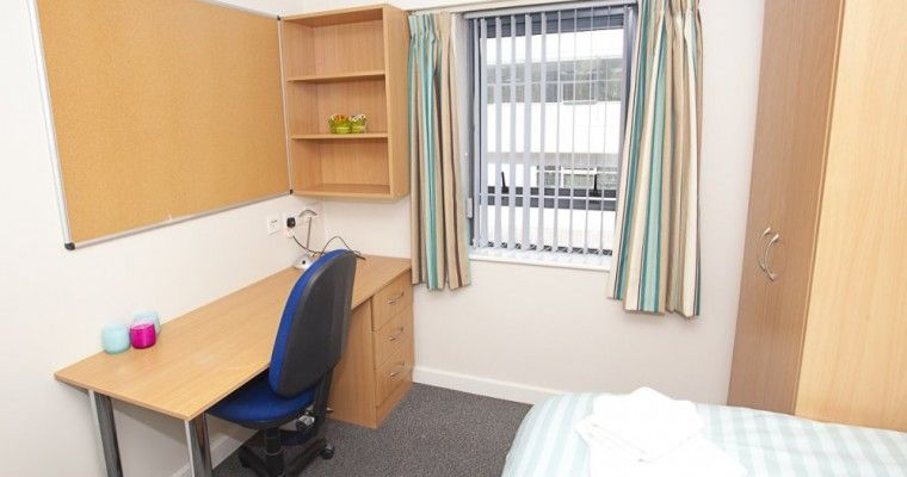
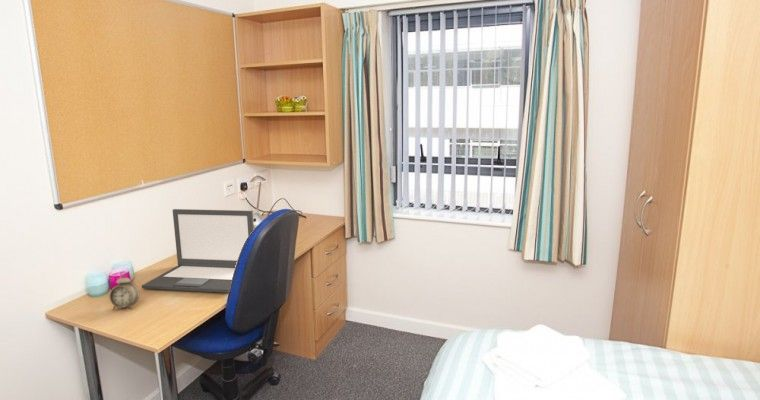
+ alarm clock [108,270,140,311]
+ laptop [141,208,255,294]
